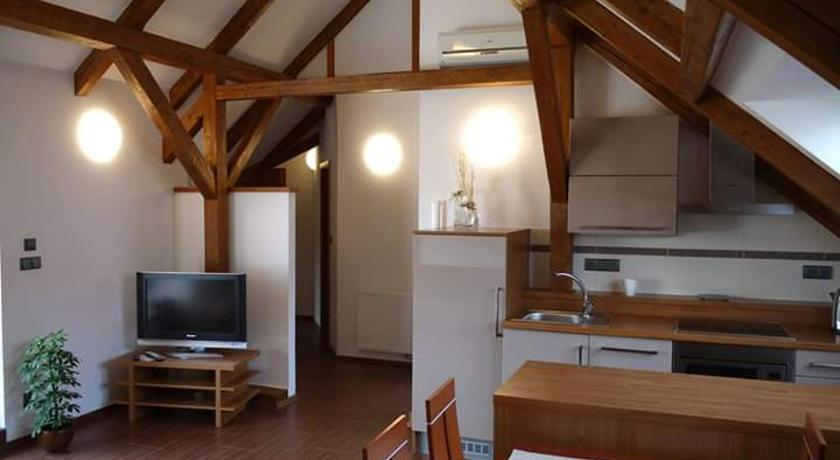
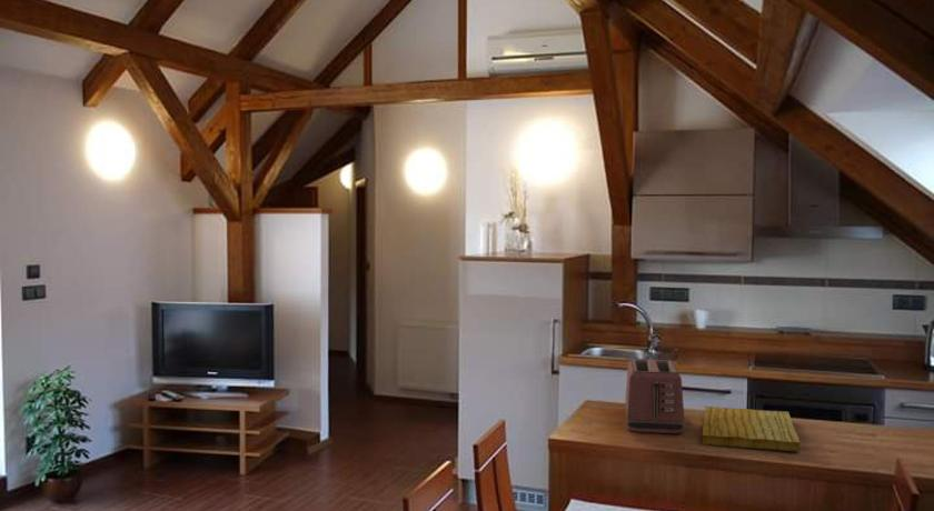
+ toaster [625,358,686,434]
+ cutting board [702,405,801,452]
